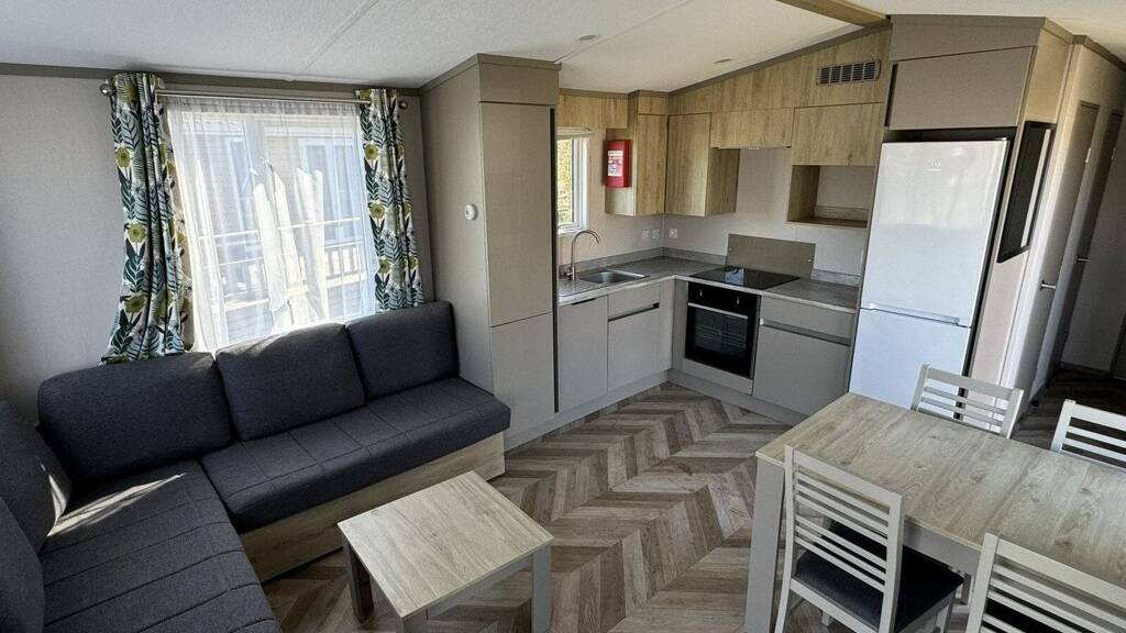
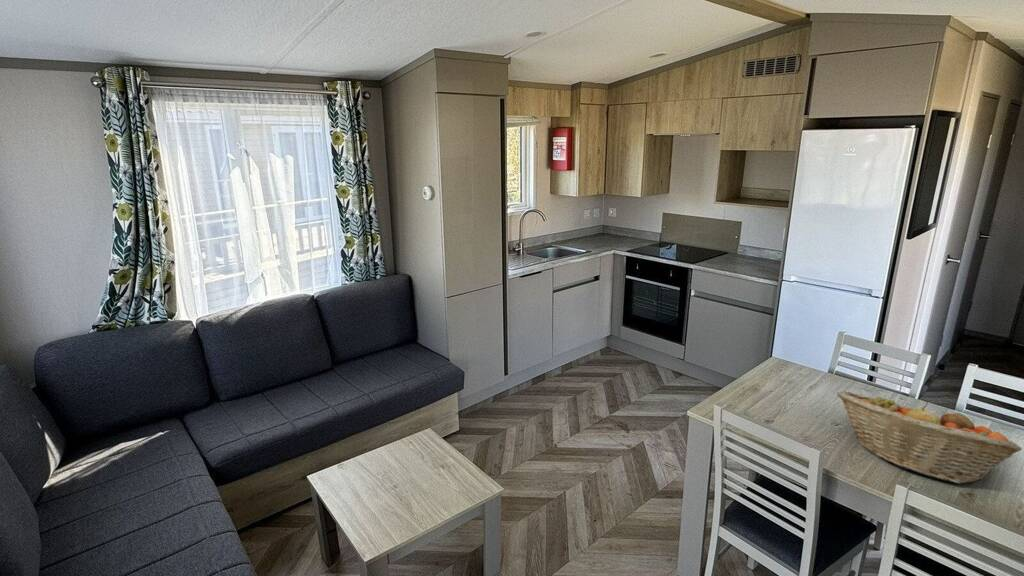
+ fruit basket [836,390,1023,485]
